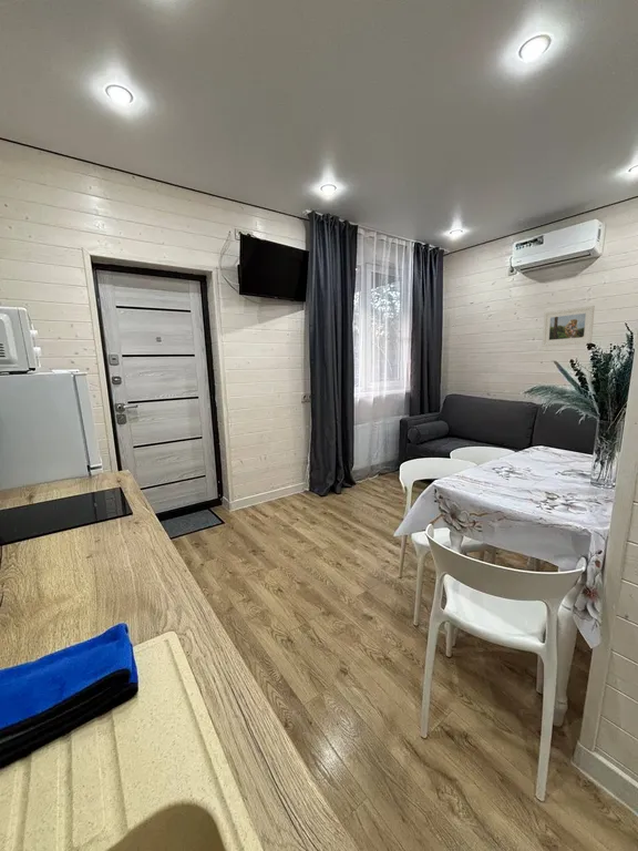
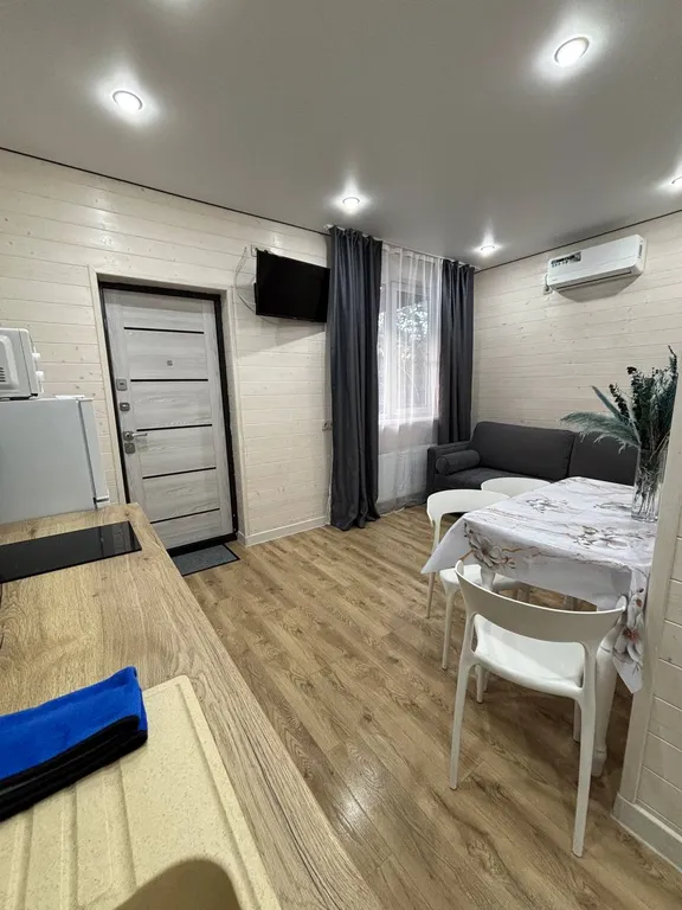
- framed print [541,305,596,348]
